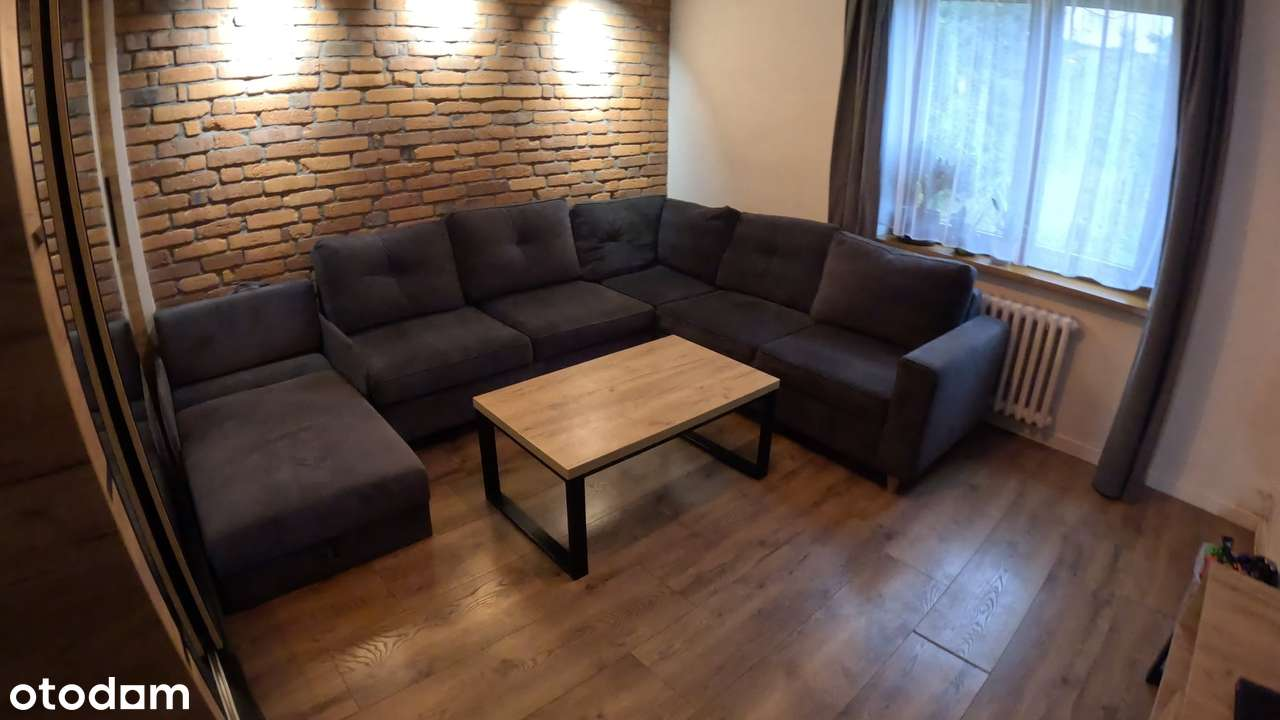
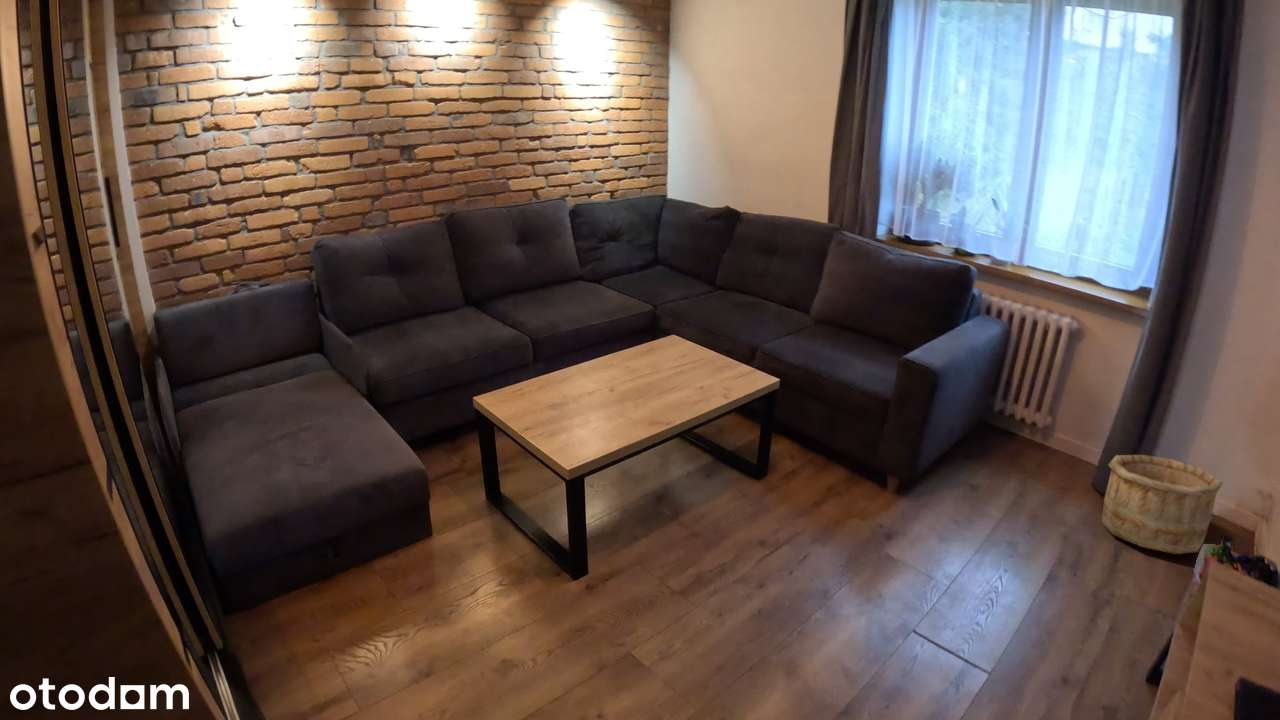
+ wooden bucket [1101,454,1224,555]
